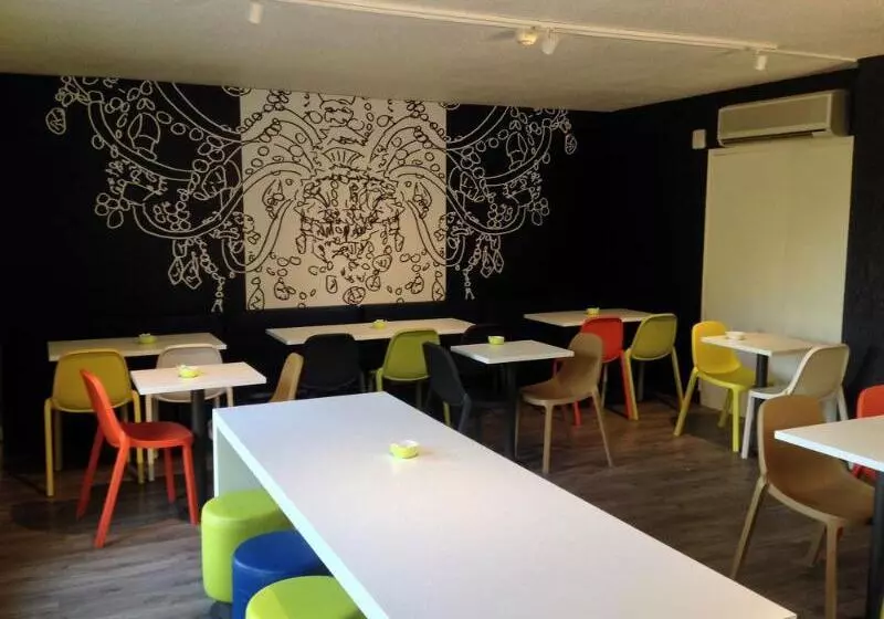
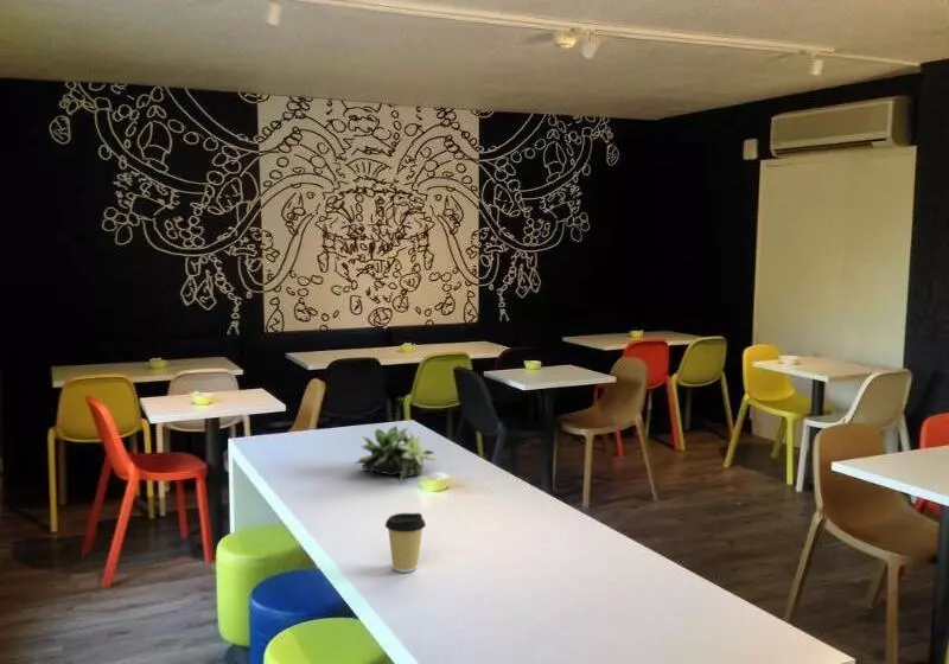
+ coffee cup [384,512,427,574]
+ succulent plant [354,424,439,481]
